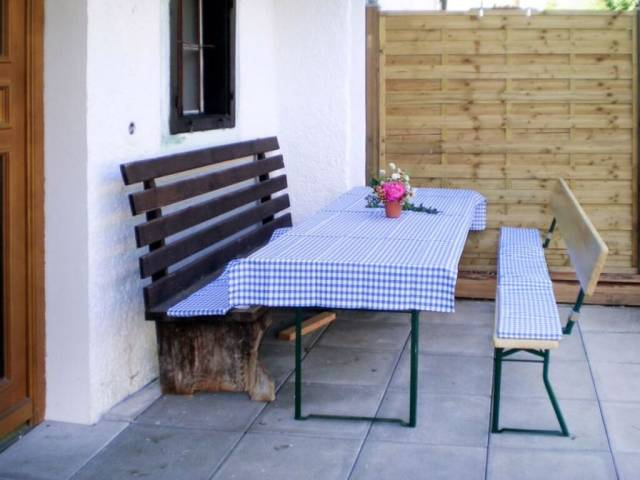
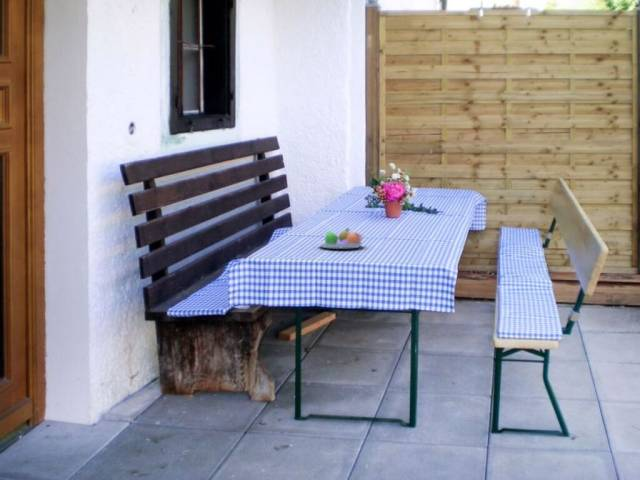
+ fruit bowl [317,227,365,249]
